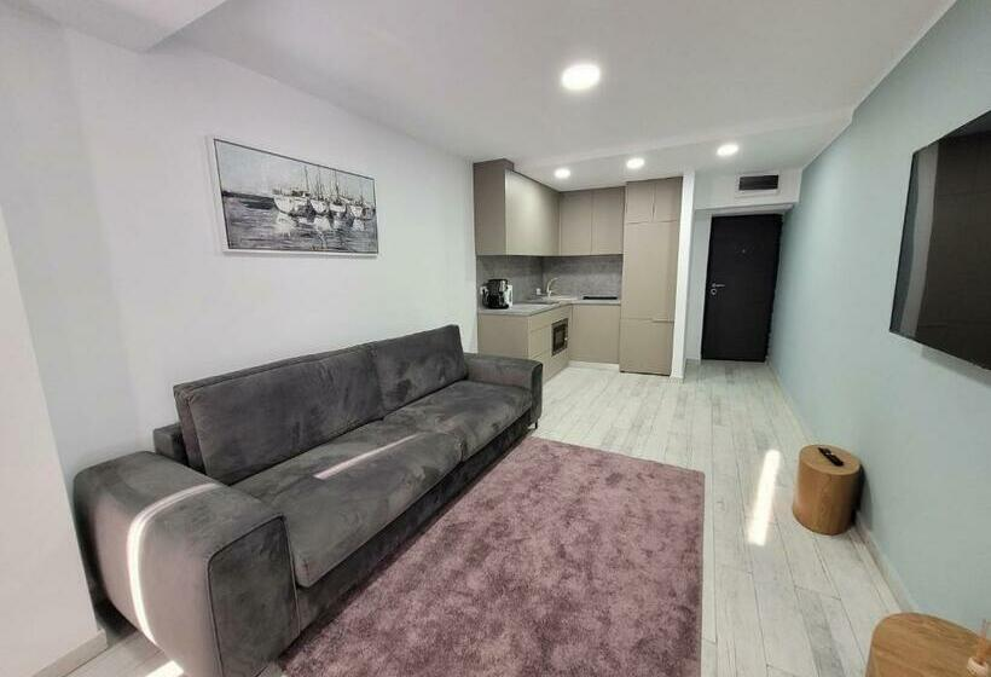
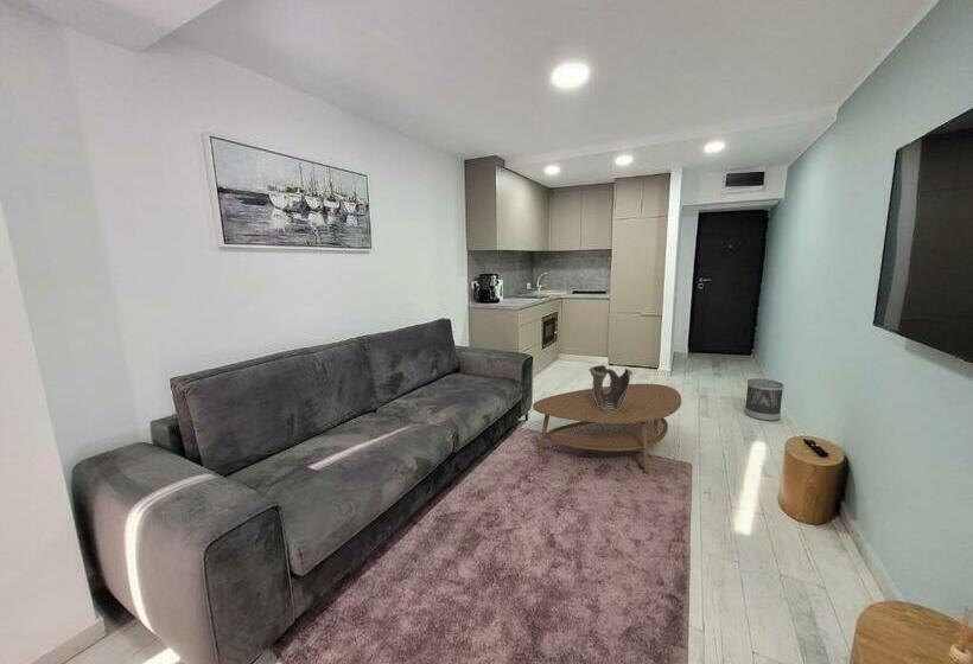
+ coffee table [532,383,682,474]
+ decorative bowl [587,364,634,410]
+ wastebasket [744,377,784,422]
